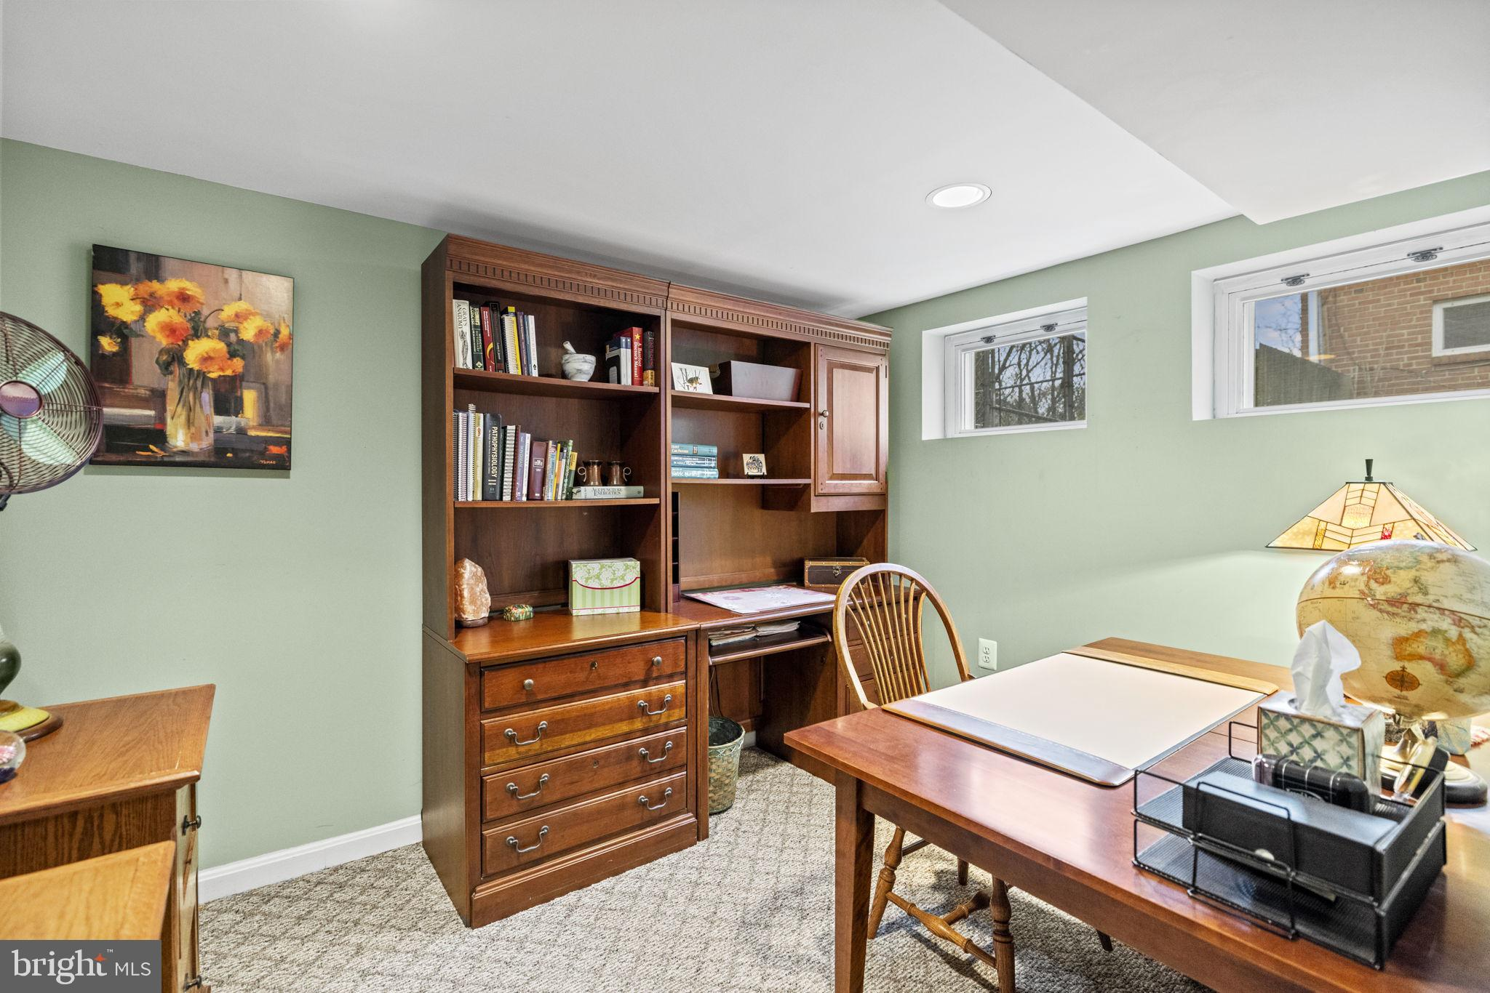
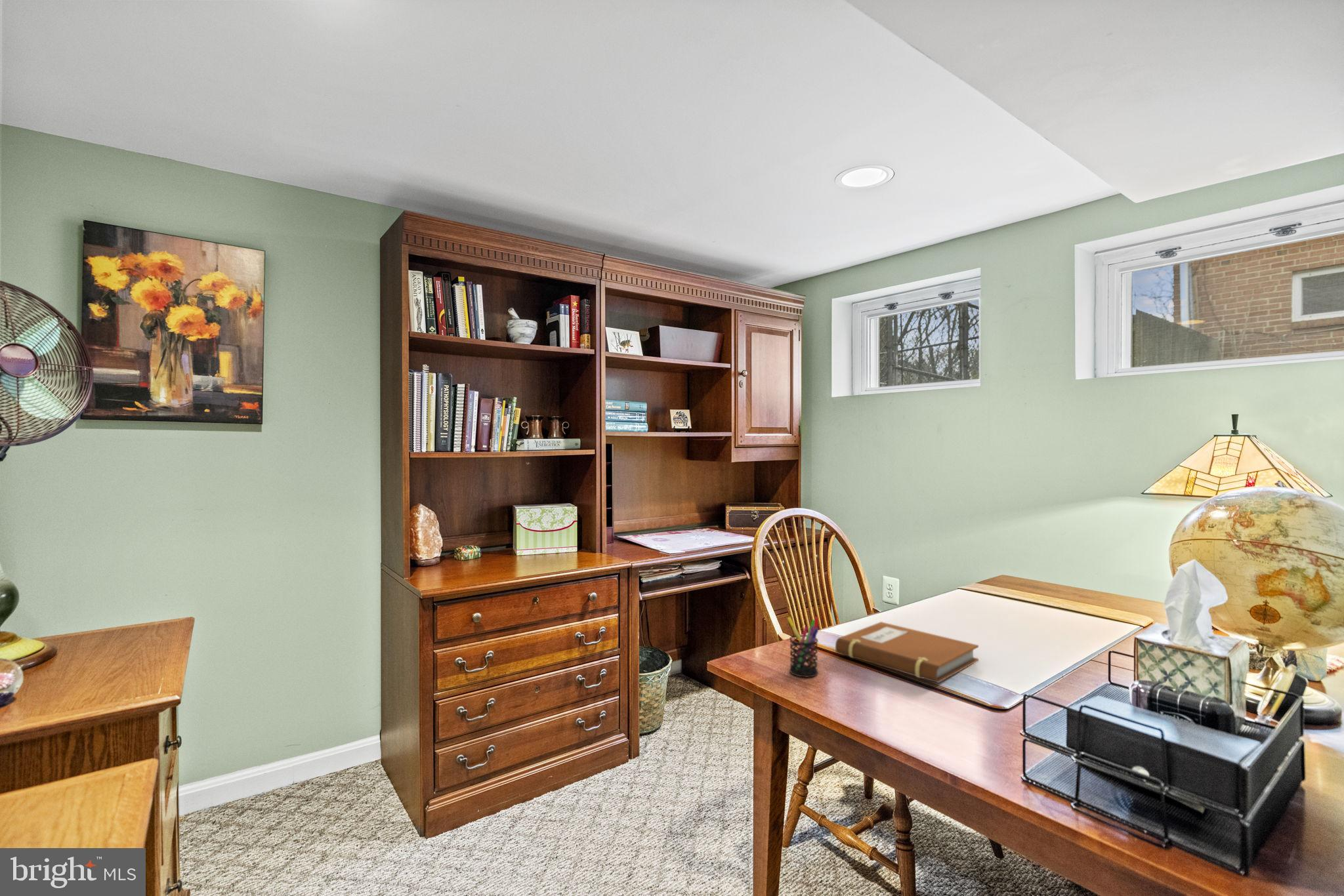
+ notebook [835,621,979,683]
+ pen holder [786,616,820,678]
